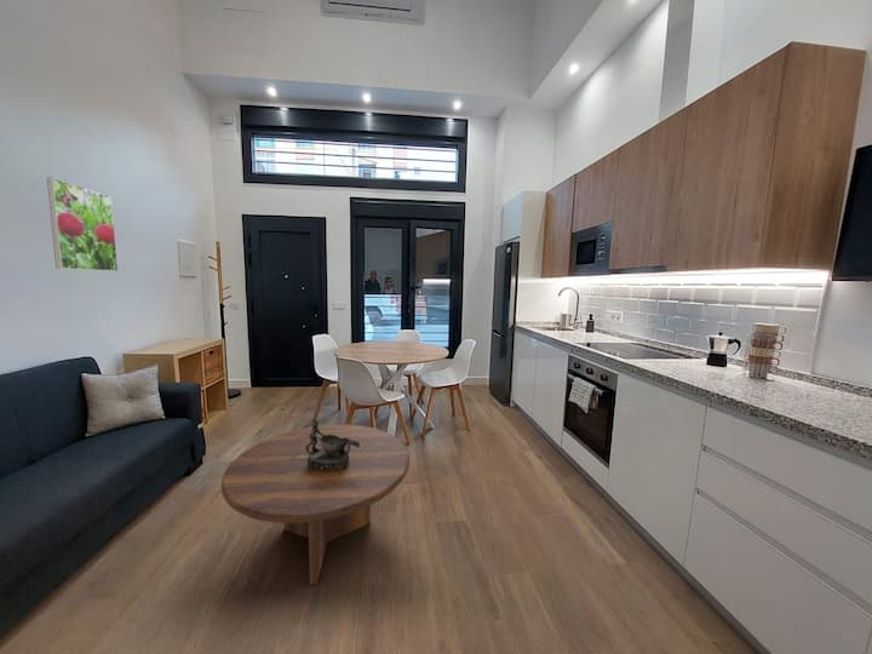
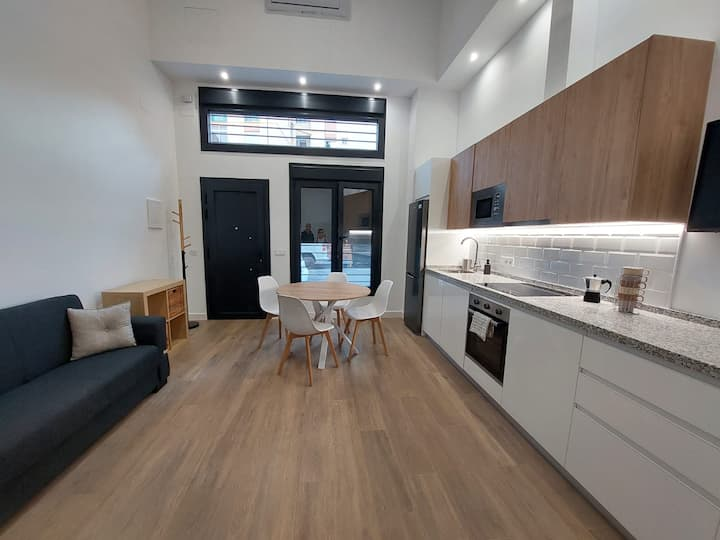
- coffee table [220,424,411,586]
- decorative bowl [305,419,360,472]
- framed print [46,176,119,272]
